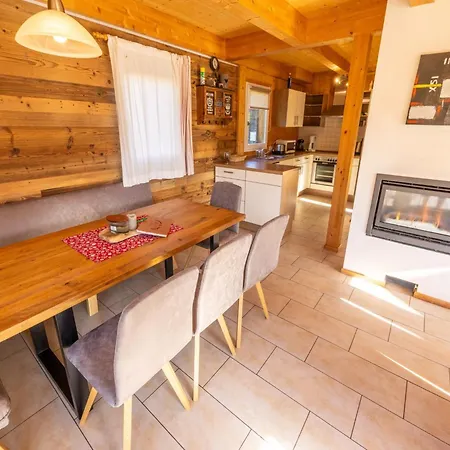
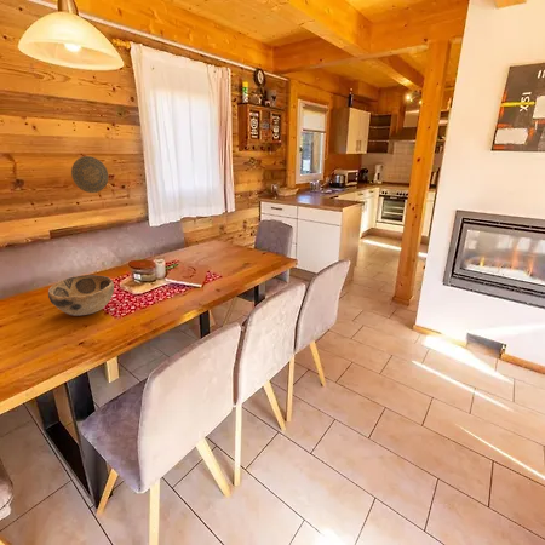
+ decorative plate [70,155,109,194]
+ decorative bowl [47,274,115,316]
